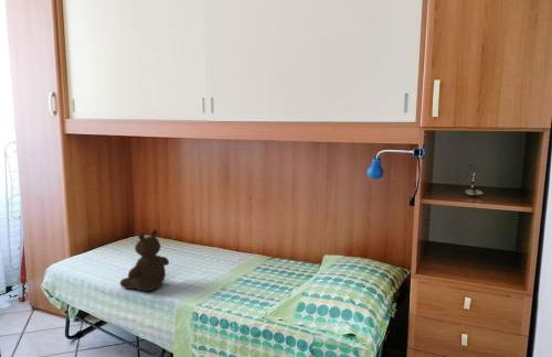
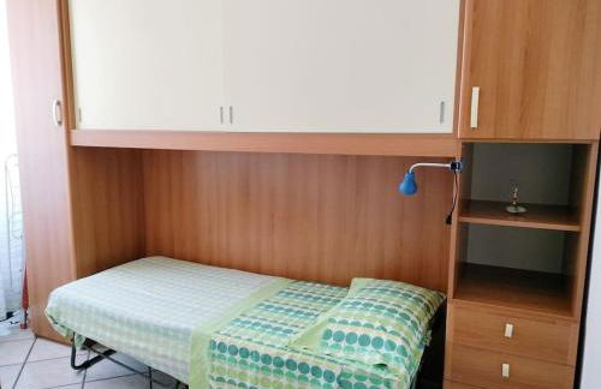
- teddy bear [119,228,170,292]
